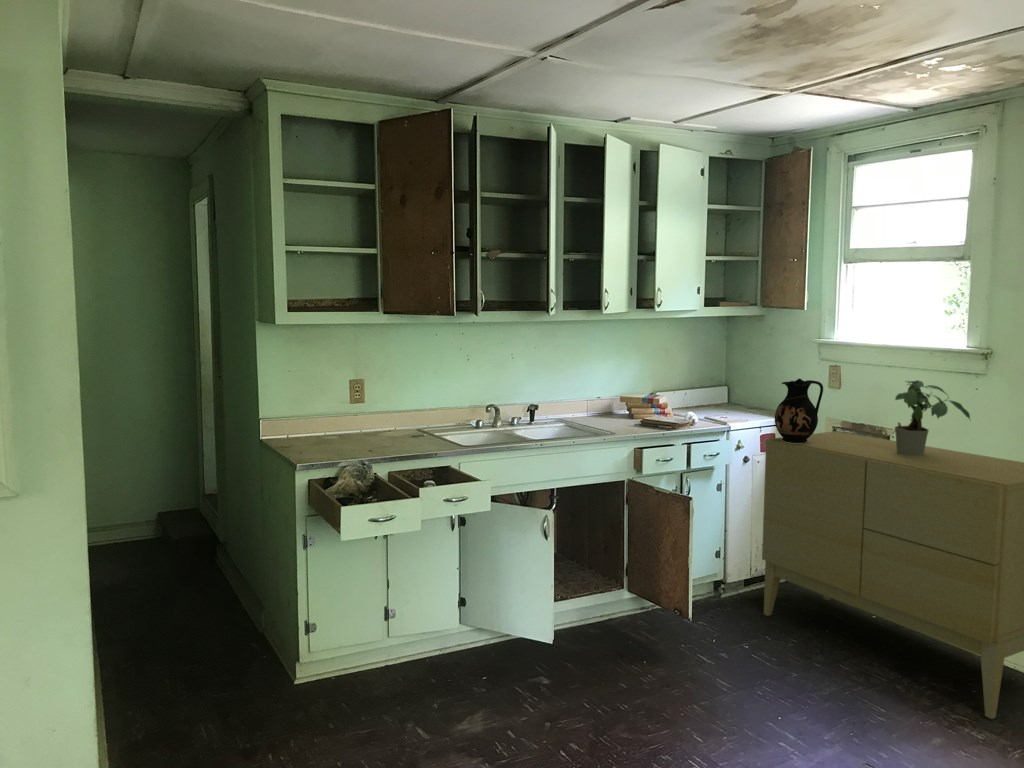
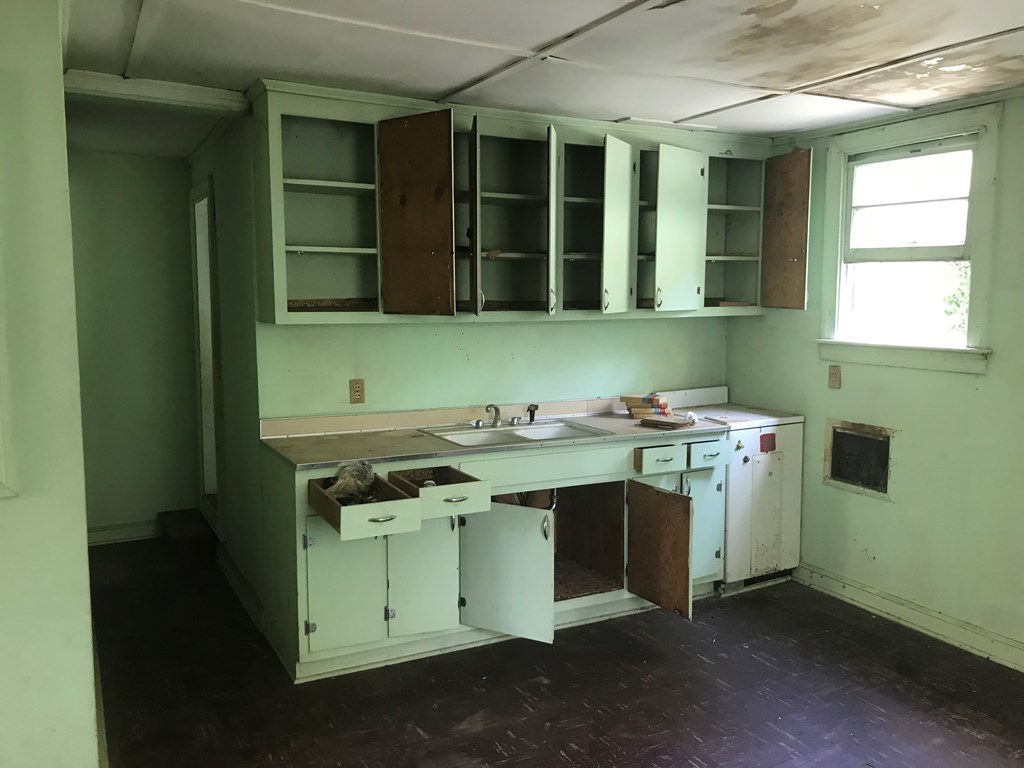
- ceramic jug [774,378,824,443]
- potted plant [894,379,971,456]
- sideboard [761,430,1024,720]
